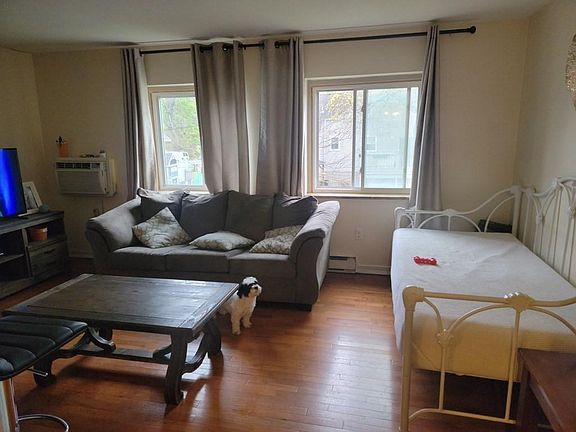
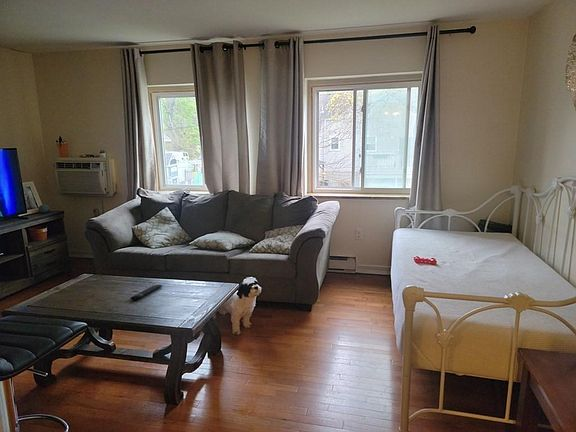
+ remote control [130,283,163,301]
